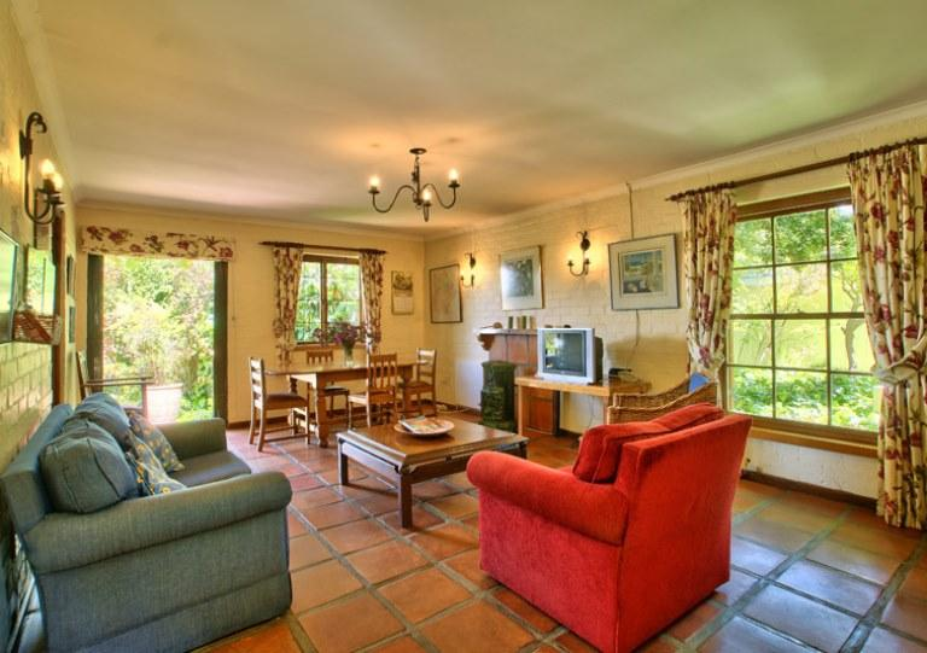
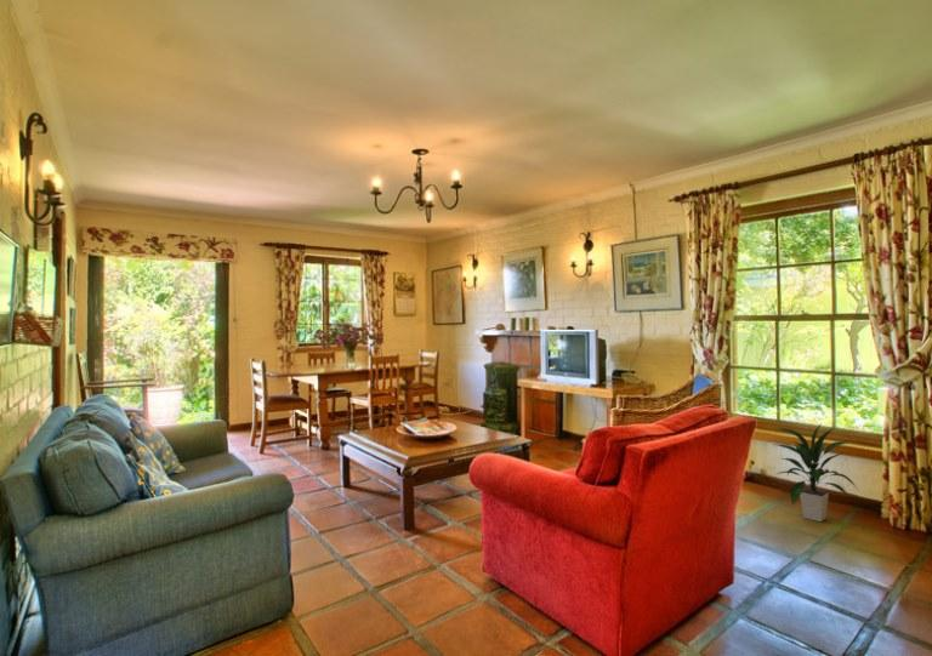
+ indoor plant [771,422,860,523]
